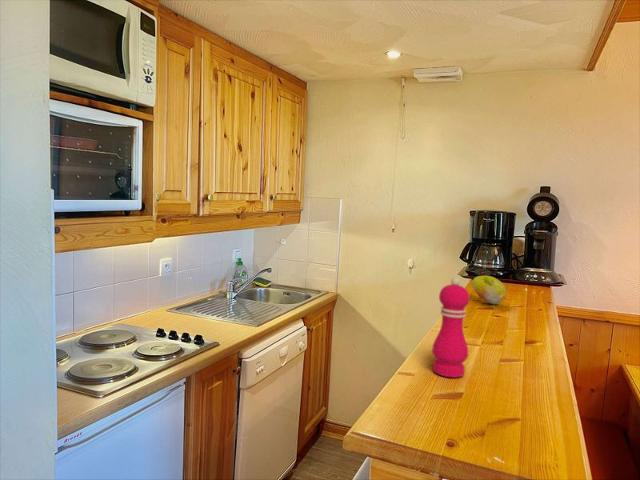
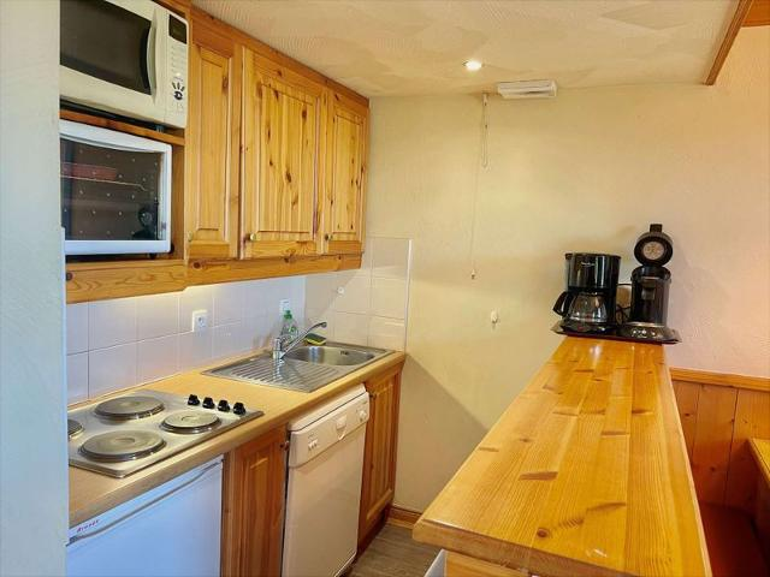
- fruit [471,275,507,305]
- pepper mill [431,276,470,378]
